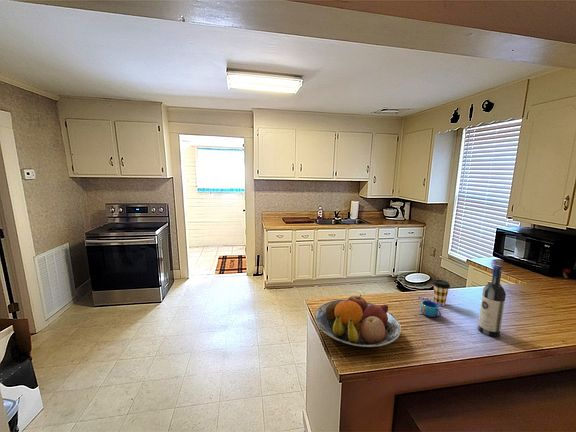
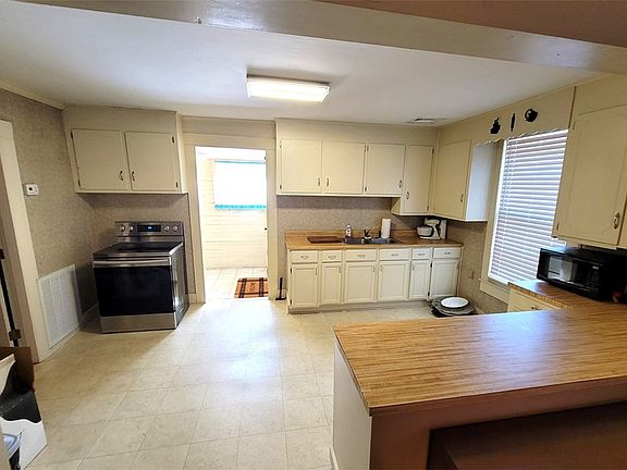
- mug [417,296,443,318]
- wine bottle [477,264,507,338]
- coffee cup [432,279,451,307]
- fruit bowl [314,294,402,348]
